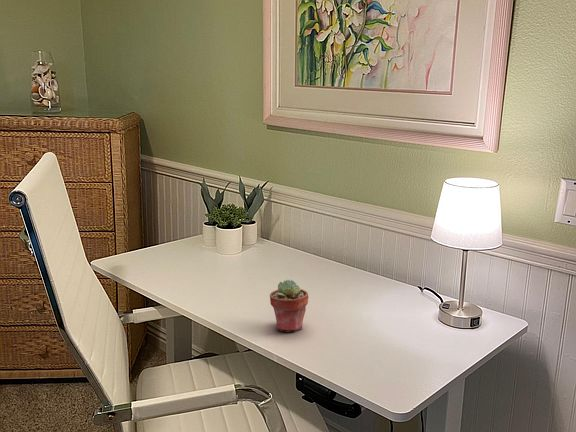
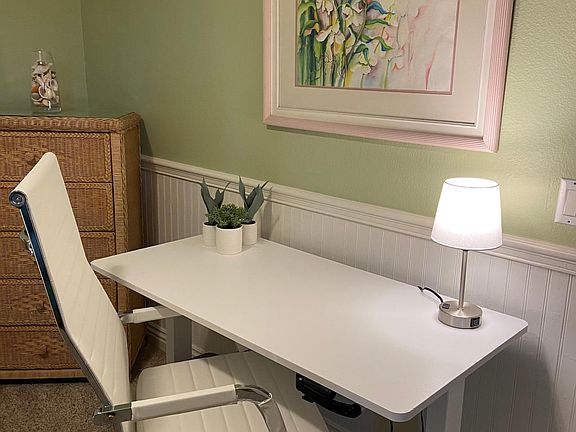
- potted succulent [269,279,310,333]
